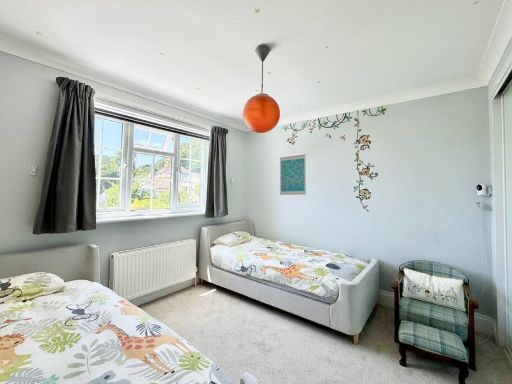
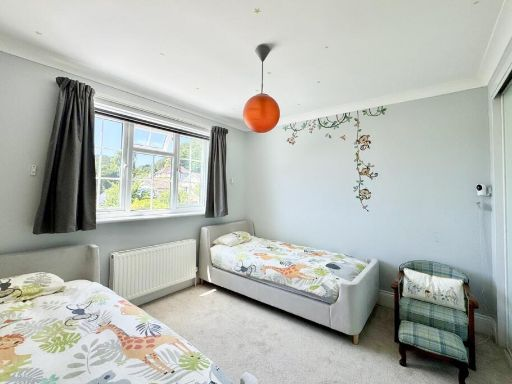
- wall art [279,154,307,196]
